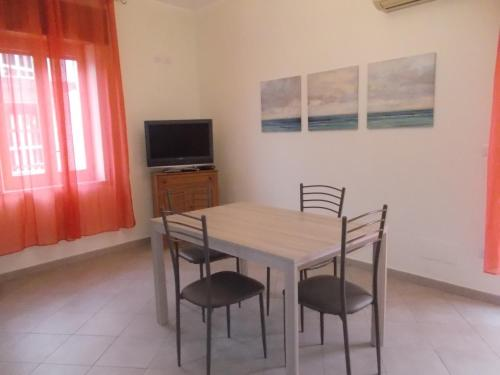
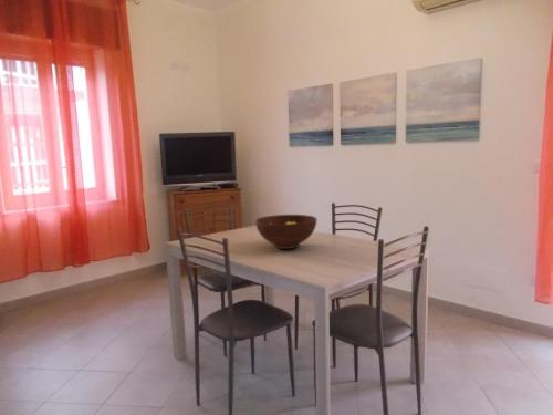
+ fruit bowl [254,214,317,250]
